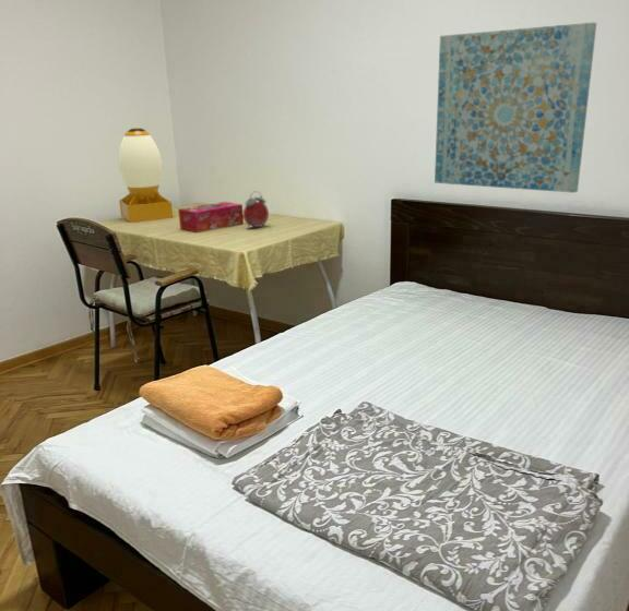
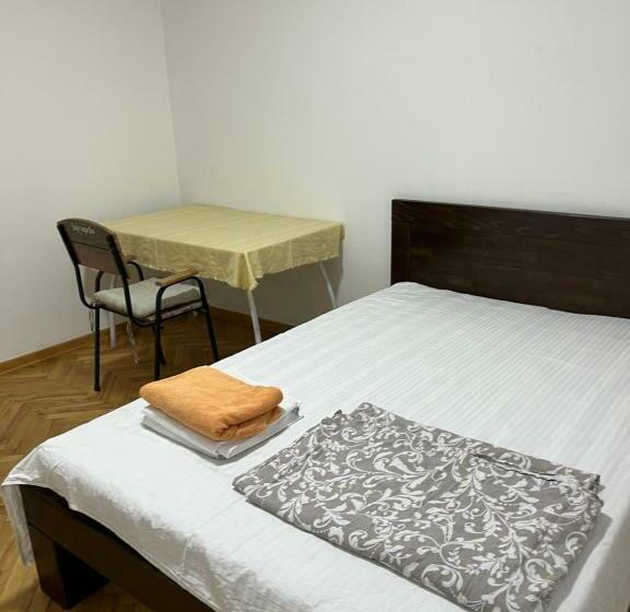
- wall art [434,21,597,194]
- desk lamp [118,127,174,224]
- alarm clock [242,190,270,228]
- tissue box [177,201,245,233]
